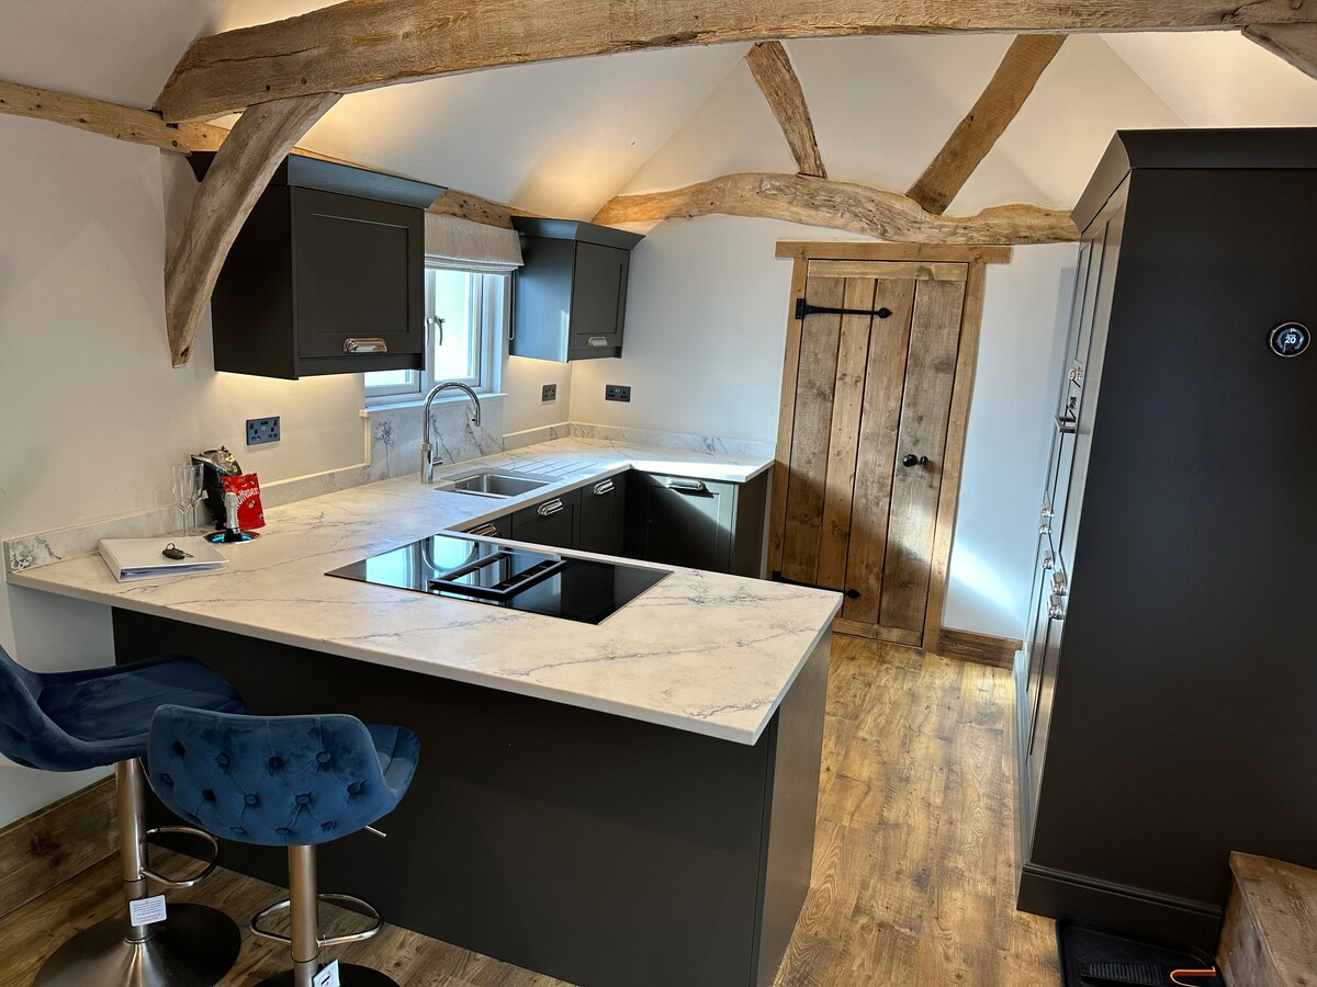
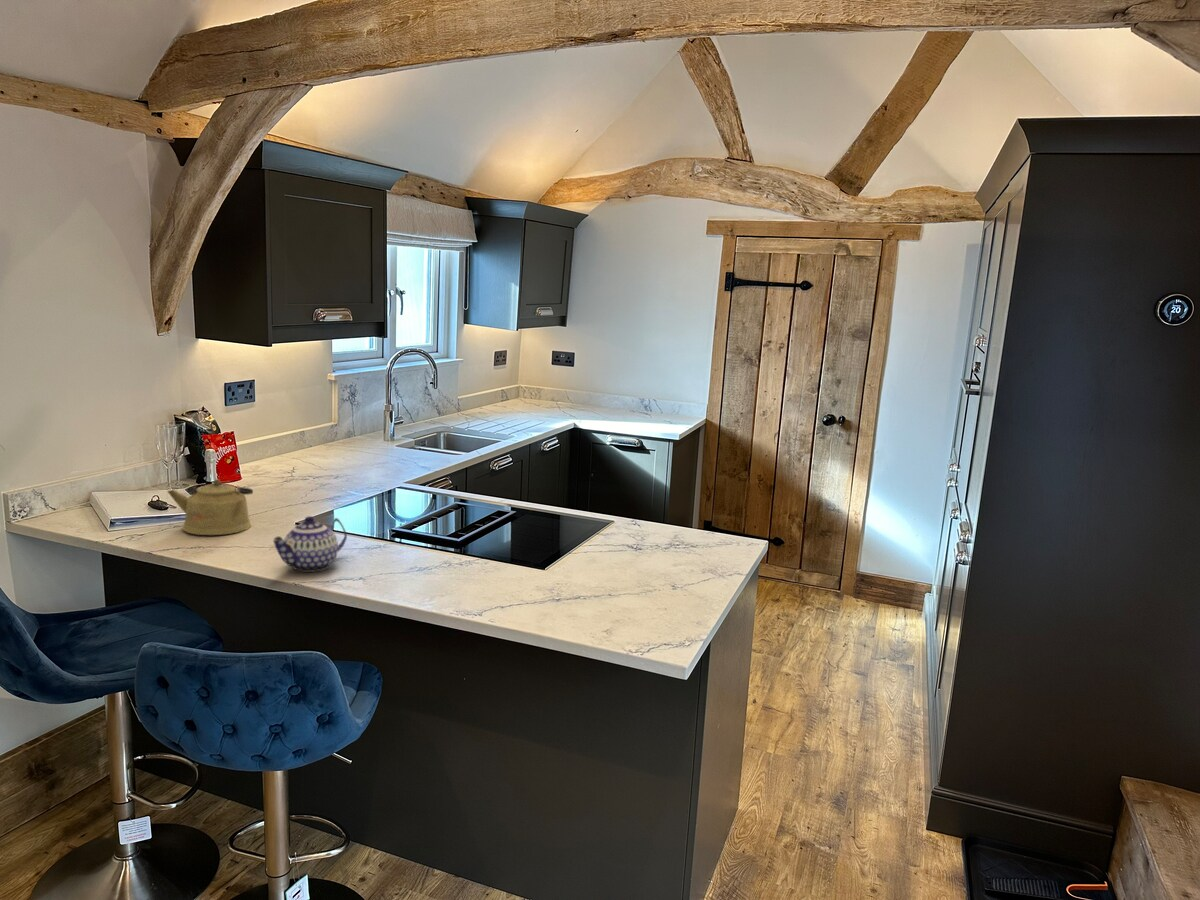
+ teapot [272,515,348,573]
+ kettle [166,478,254,536]
